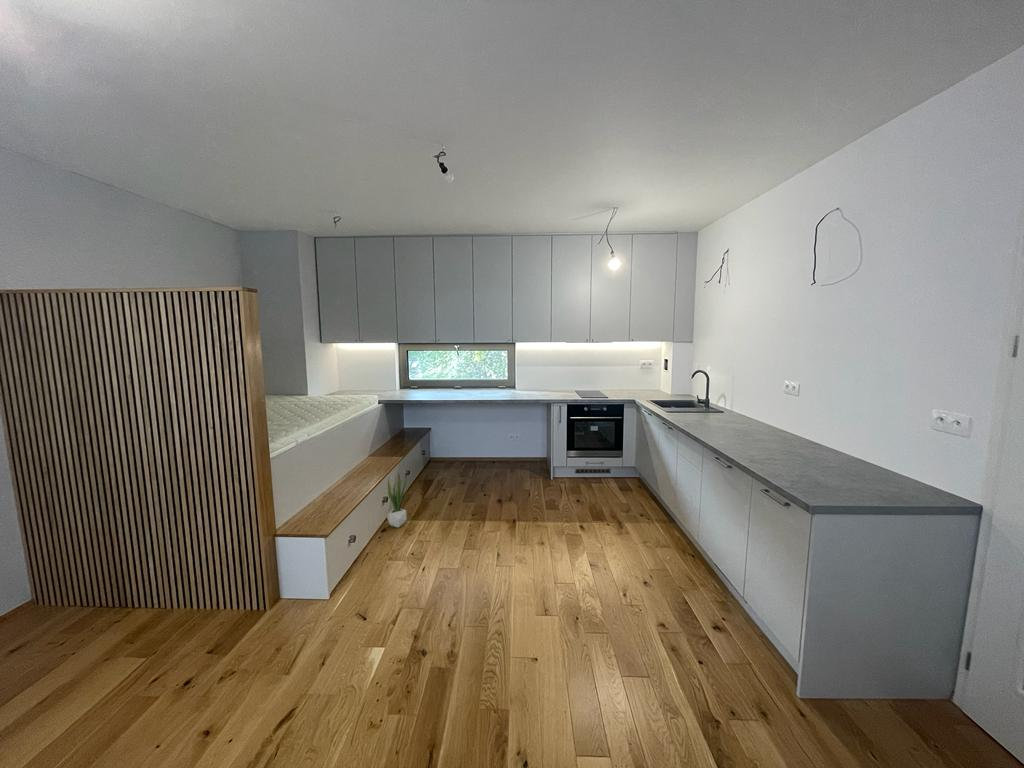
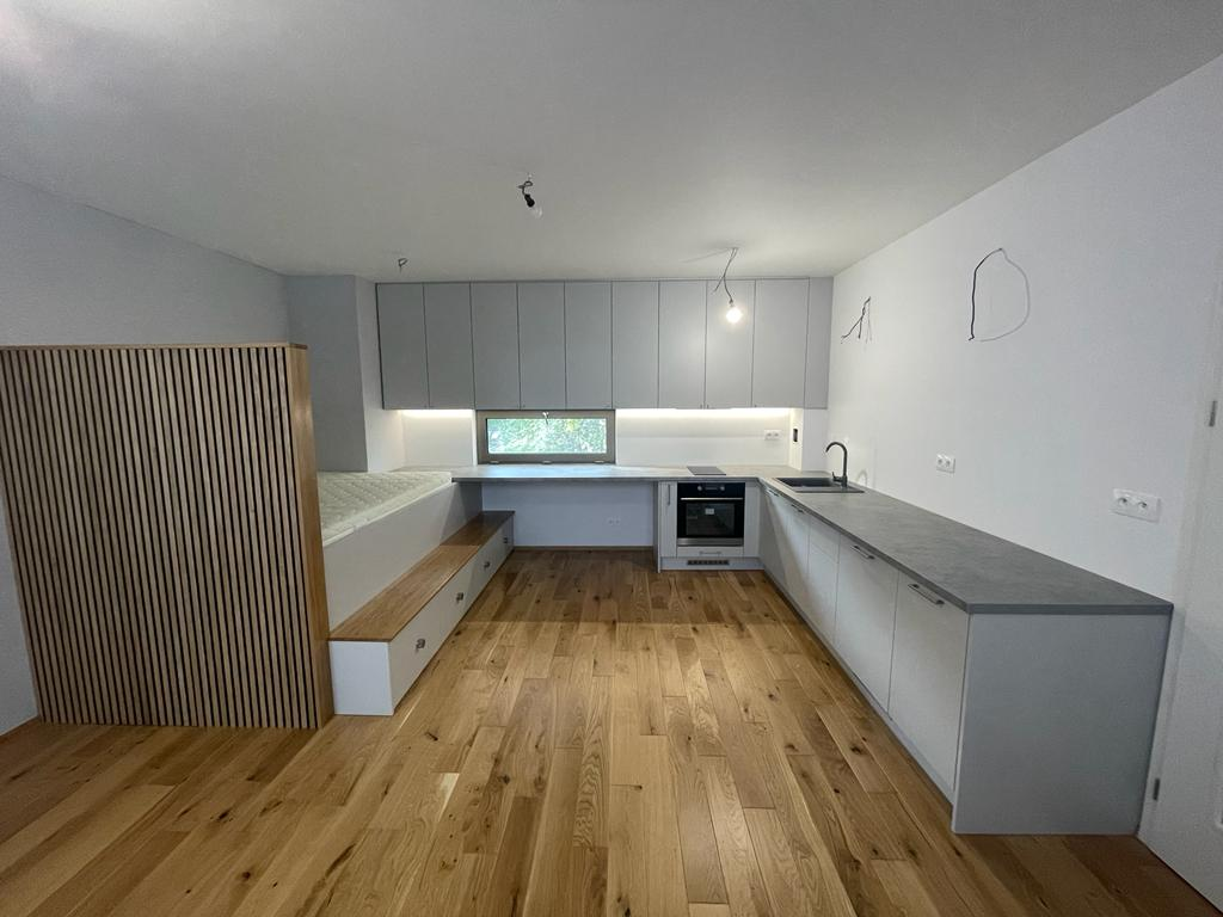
- potted plant [386,472,408,529]
